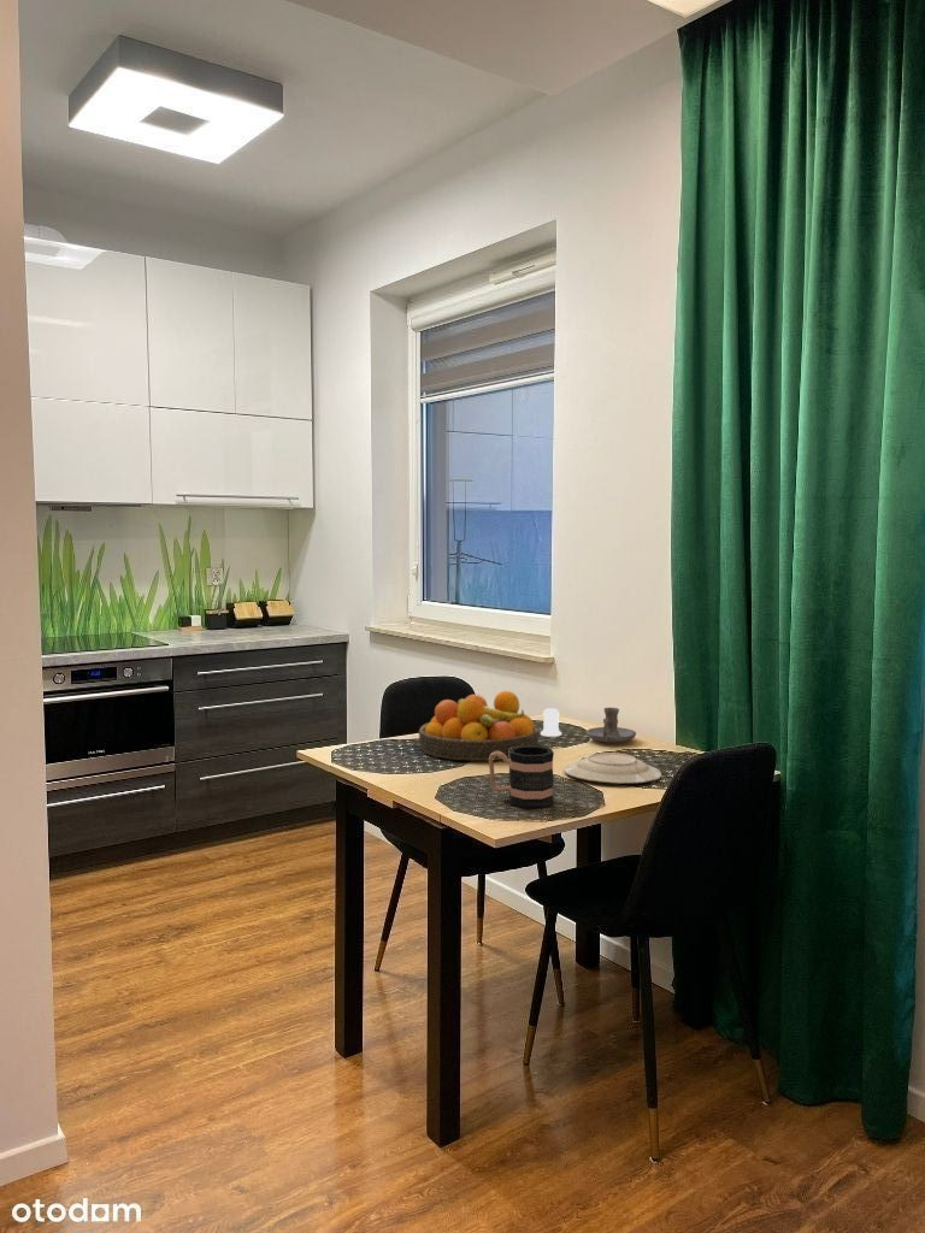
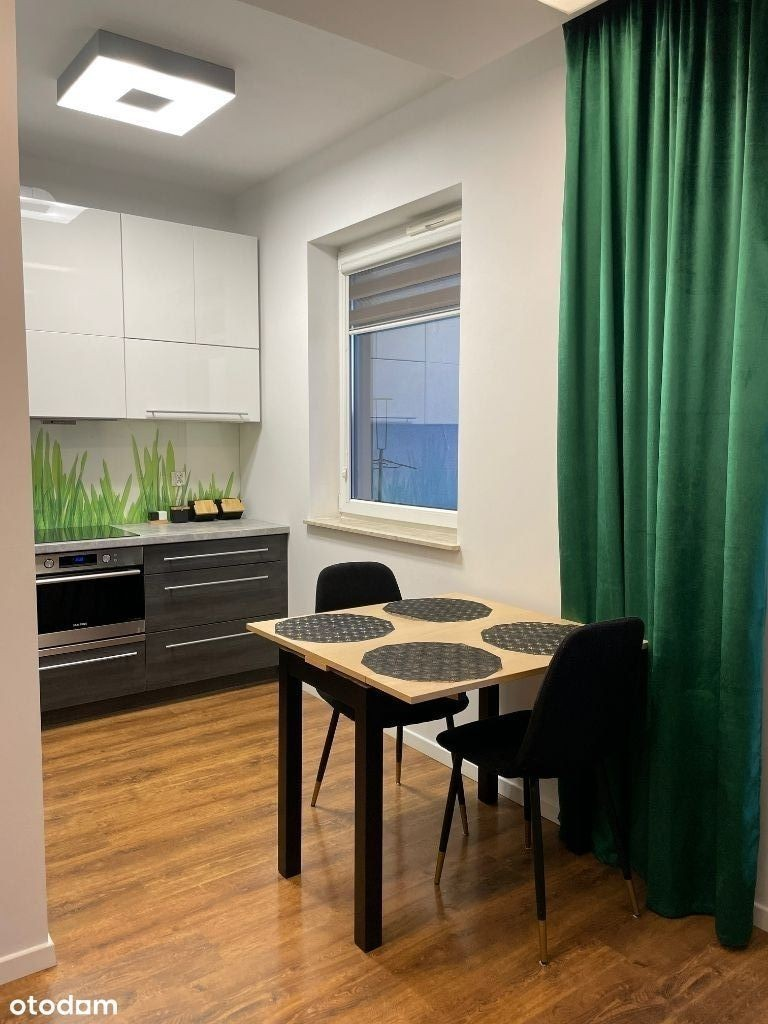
- mug [488,745,555,809]
- salt shaker [540,707,562,738]
- fruit bowl [418,690,540,762]
- candle holder [585,707,637,744]
- plate [564,751,662,785]
